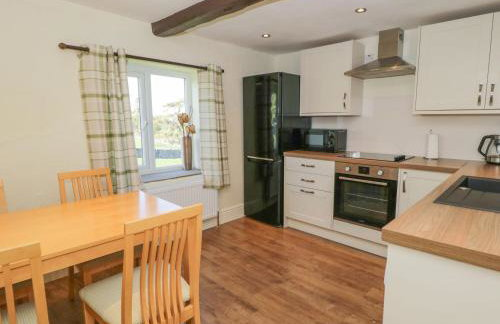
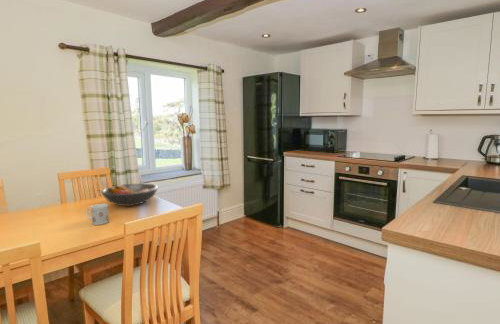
+ fruit bowl [100,182,159,207]
+ mug [85,203,110,226]
